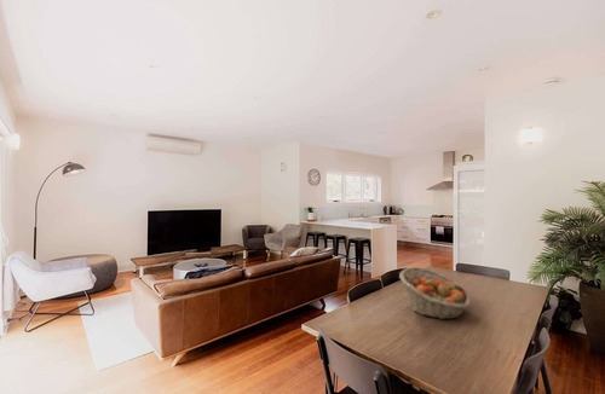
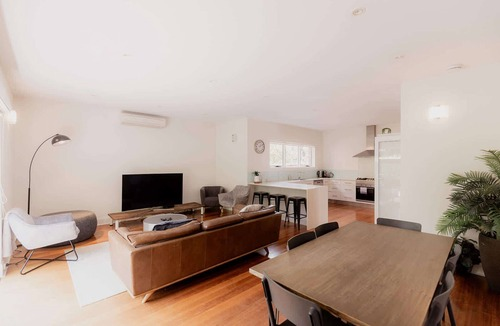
- fruit basket [398,266,472,320]
